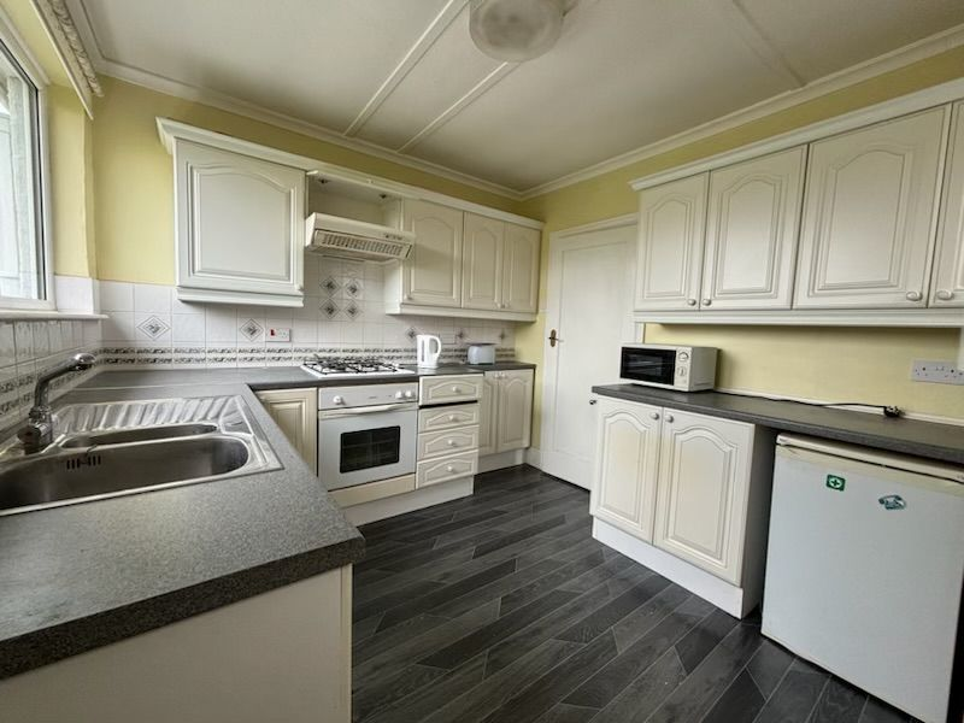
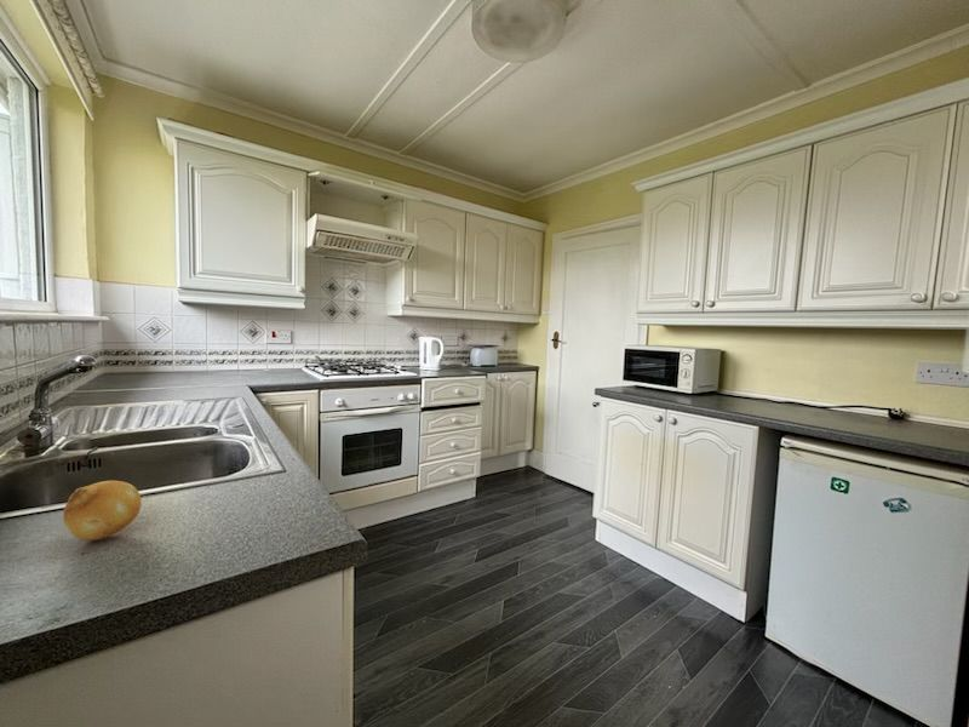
+ fruit [62,480,143,542]
